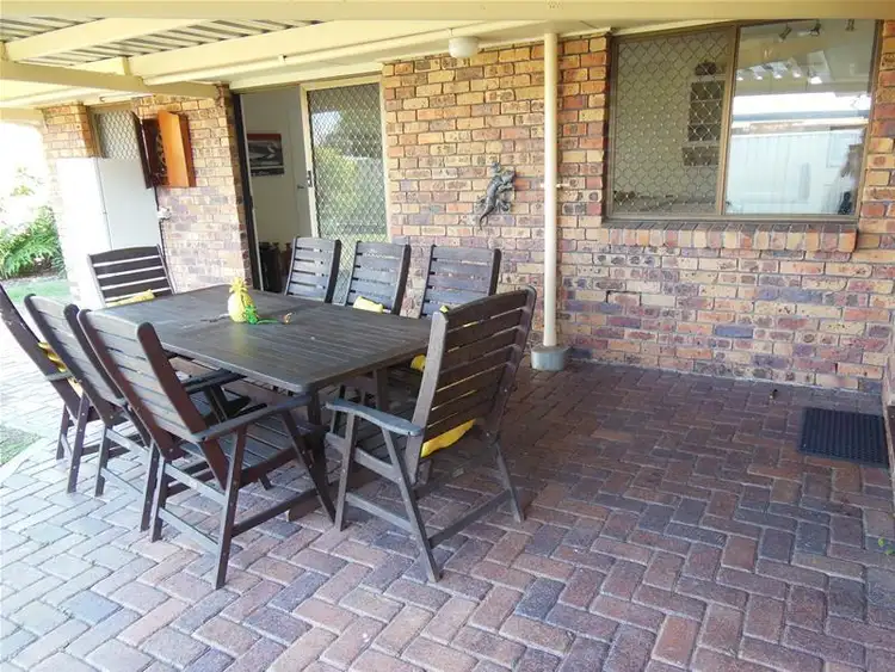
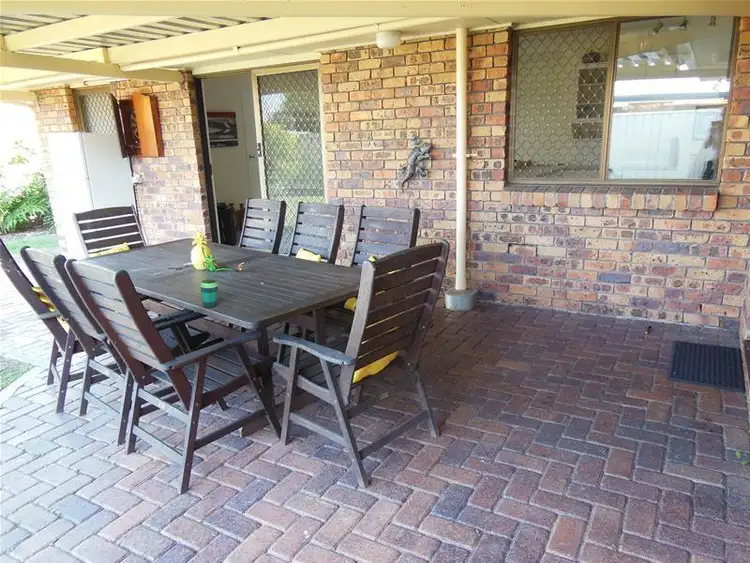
+ cup [199,278,219,308]
